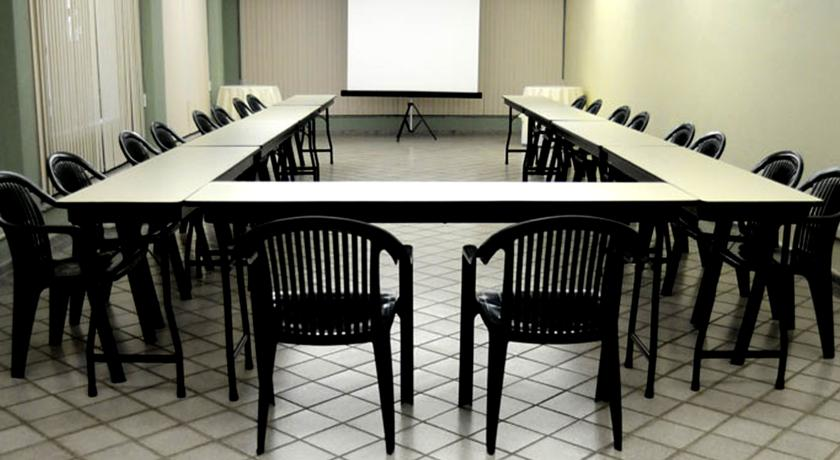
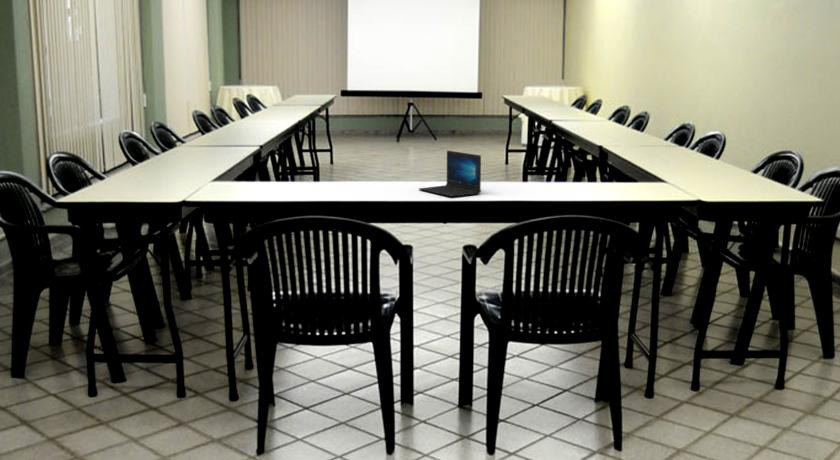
+ laptop [418,150,482,198]
